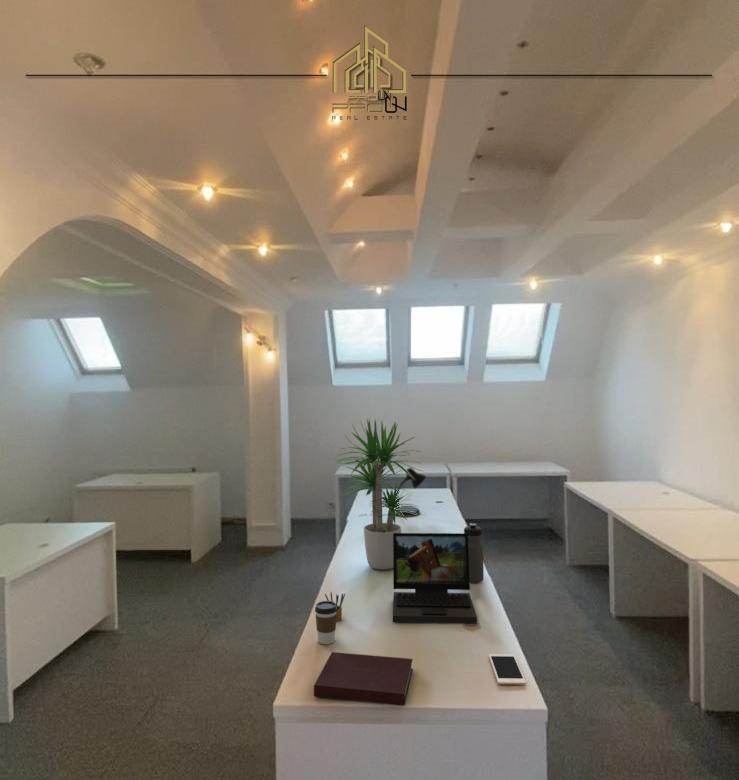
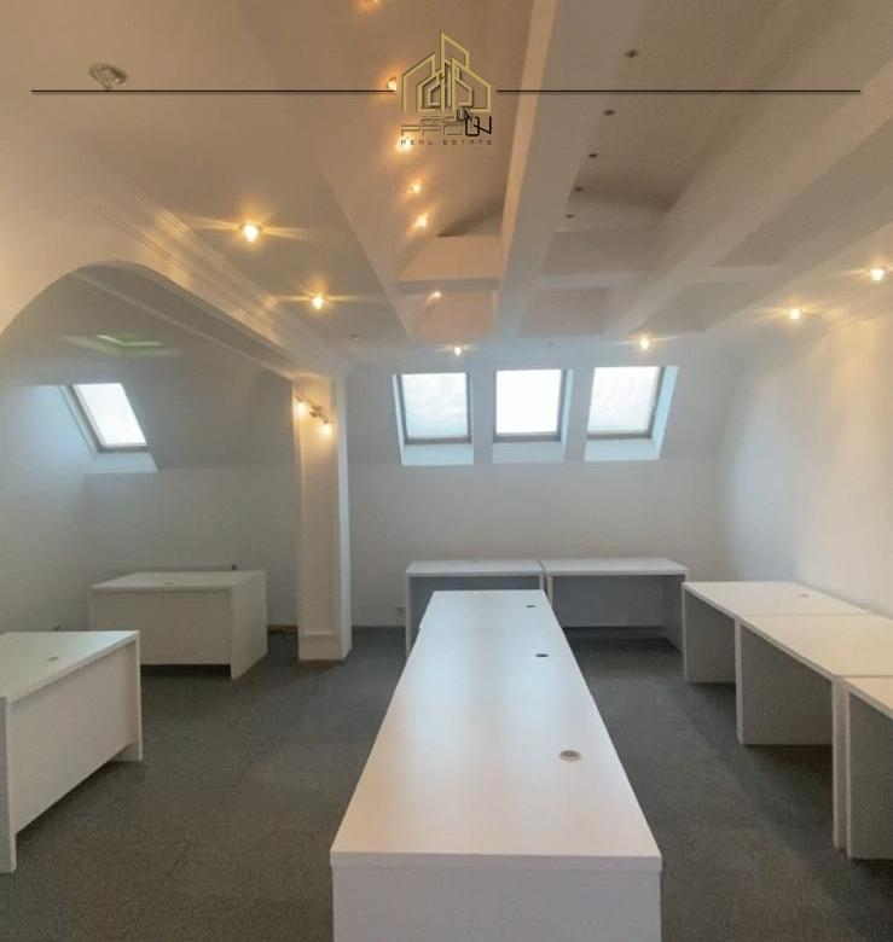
- potted plant [334,418,423,570]
- pencil box [324,592,346,622]
- laptop [392,532,478,624]
- notebook [313,651,414,707]
- cell phone [488,653,527,686]
- coffee cup [314,600,337,645]
- desk lamp [357,467,427,517]
- water bottle [463,522,485,584]
